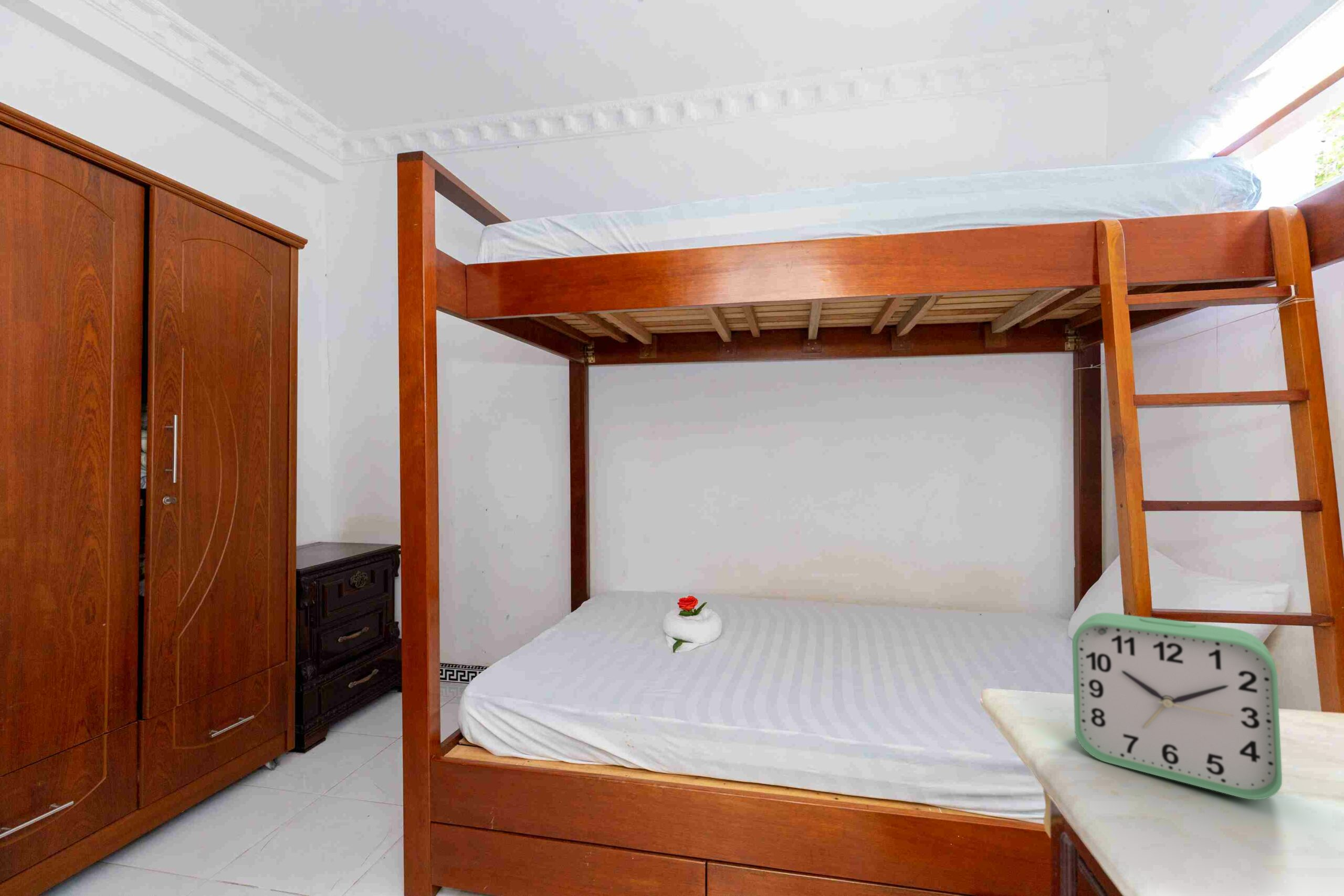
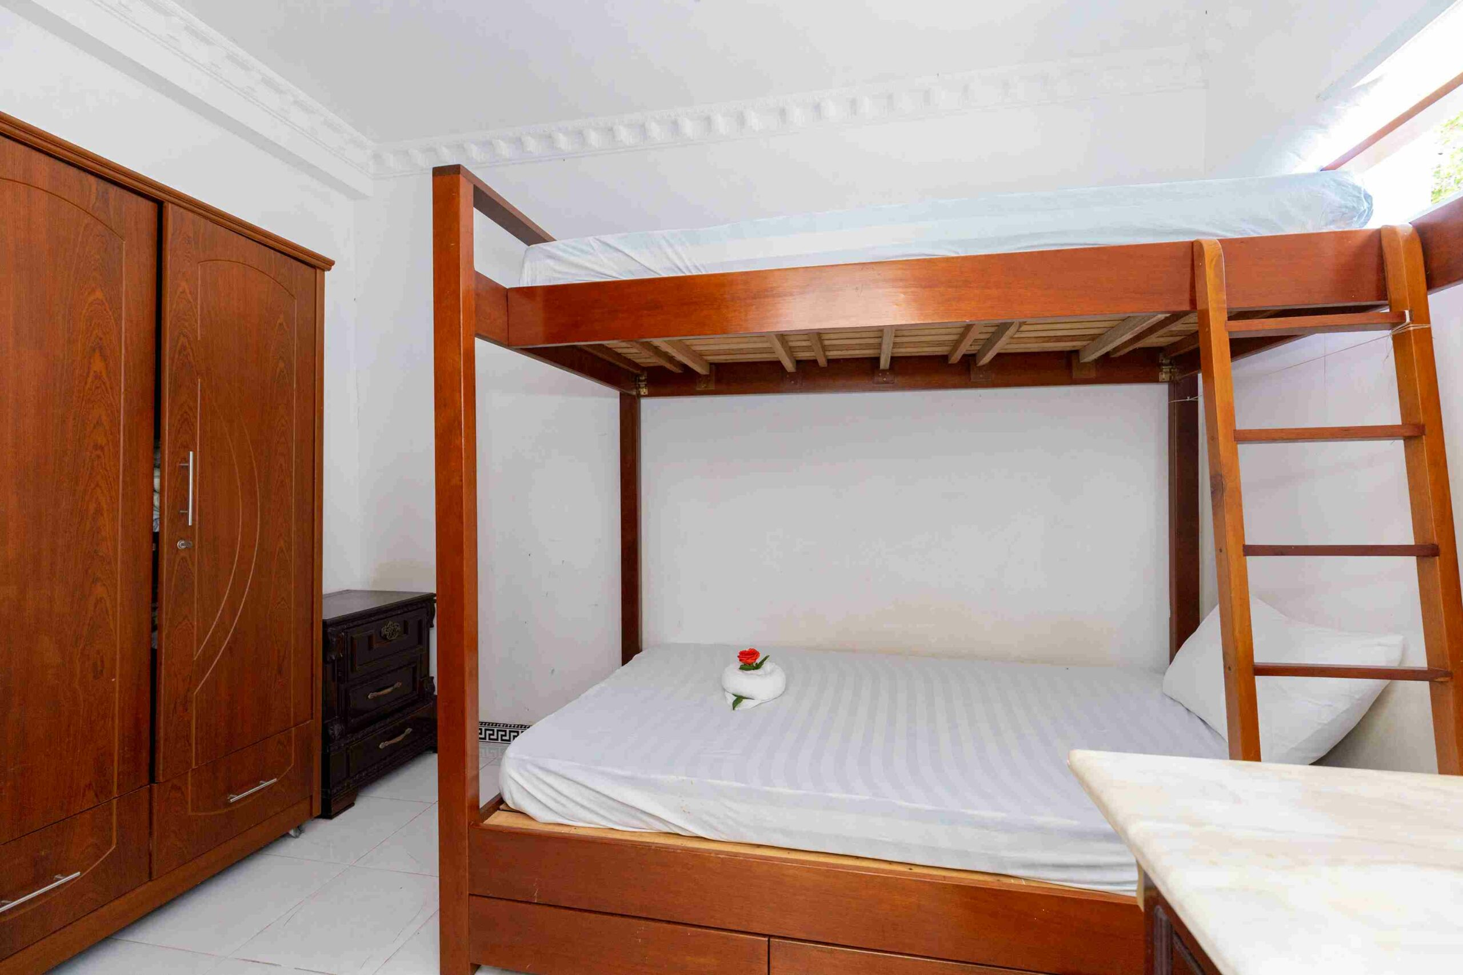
- alarm clock [1072,612,1283,800]
